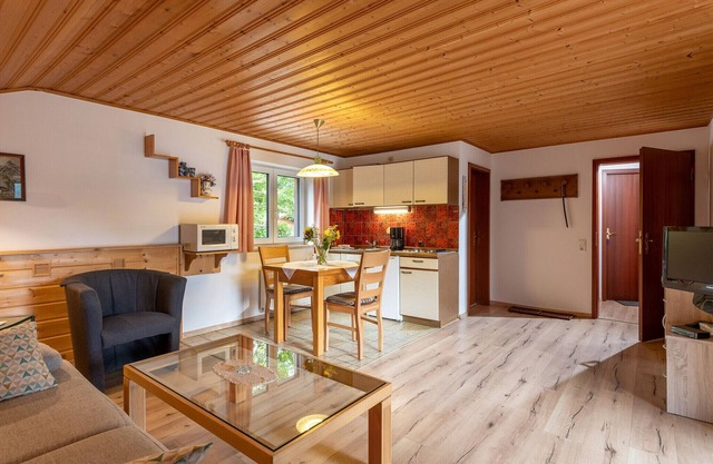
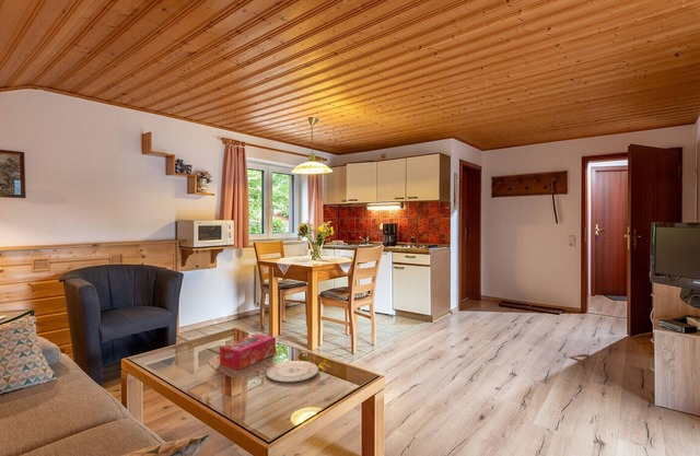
+ plate [265,360,319,384]
+ tissue box [219,332,277,371]
